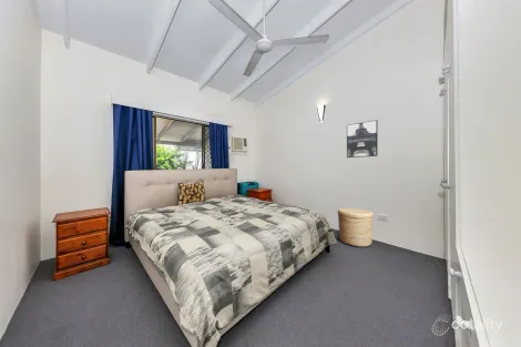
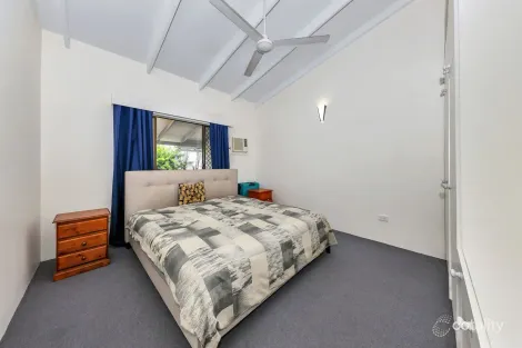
- basket [337,207,375,247]
- wall art [346,119,379,159]
